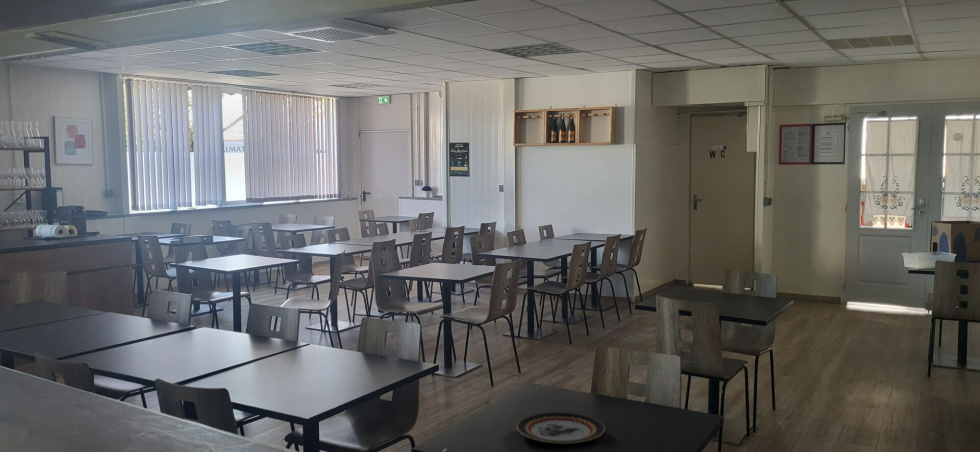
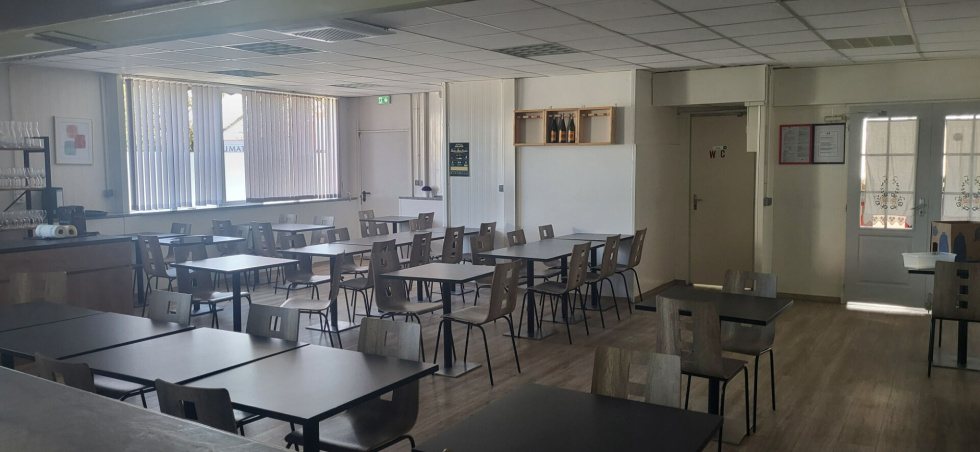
- plate [516,411,606,445]
